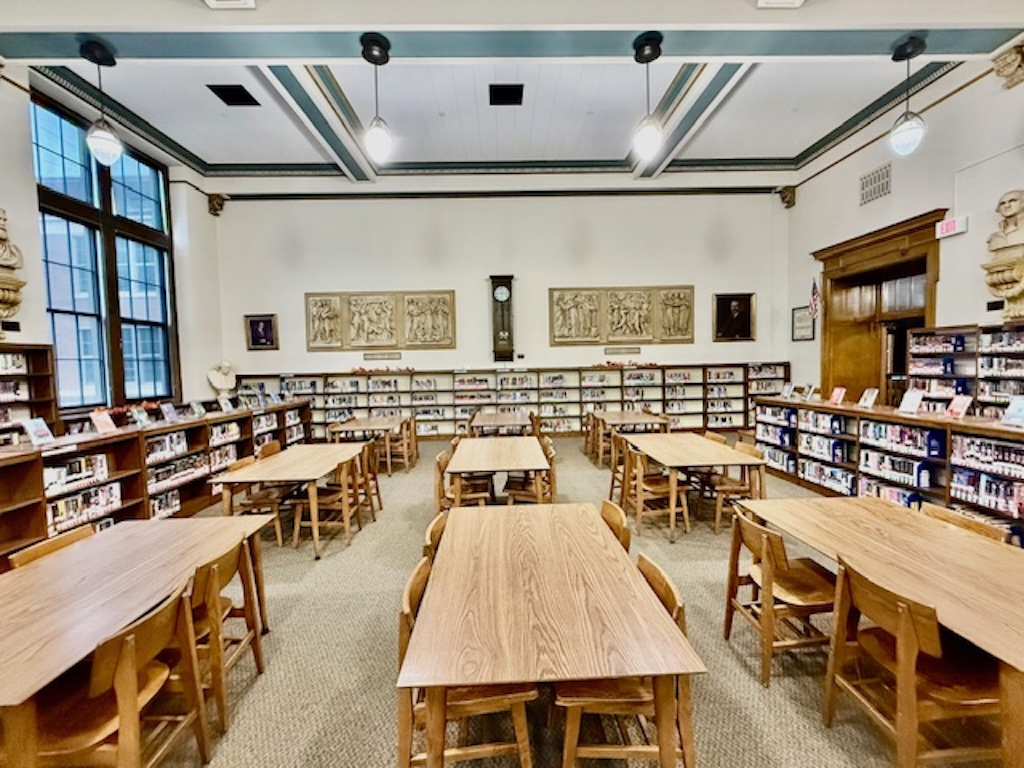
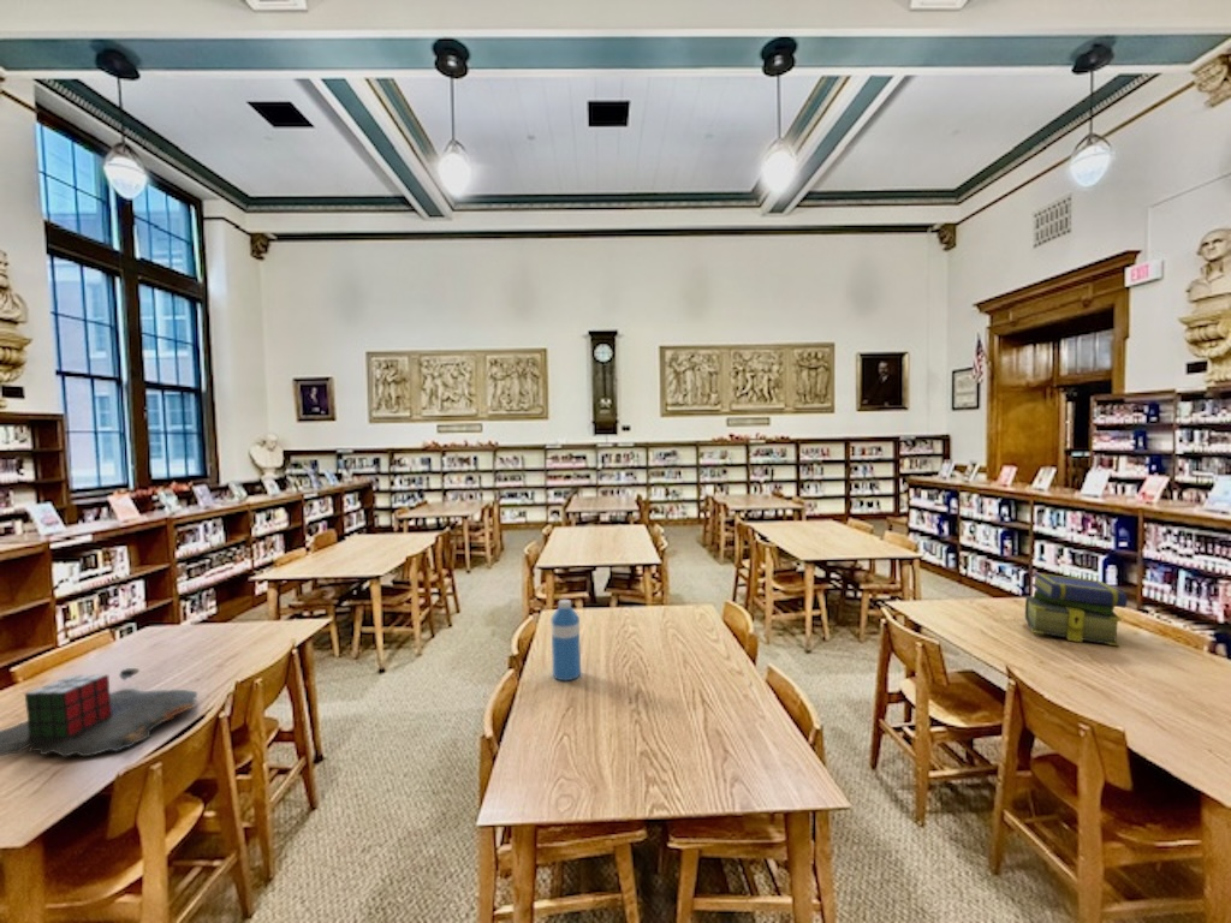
+ water bottle [551,599,582,681]
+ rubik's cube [0,667,198,758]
+ stack of books [1024,572,1129,648]
